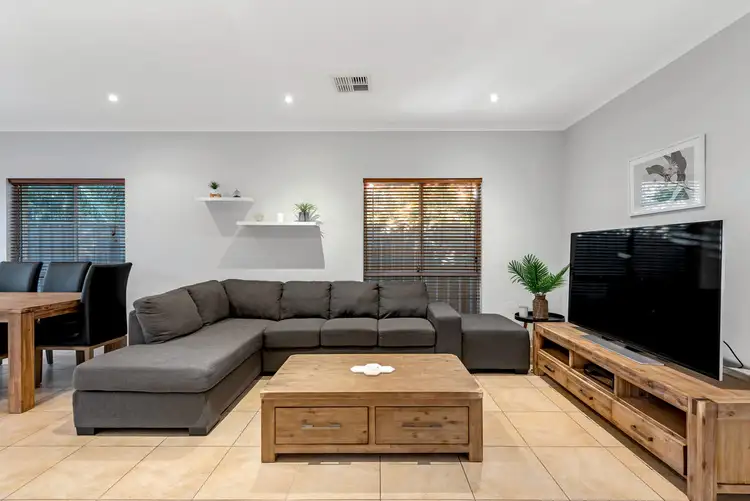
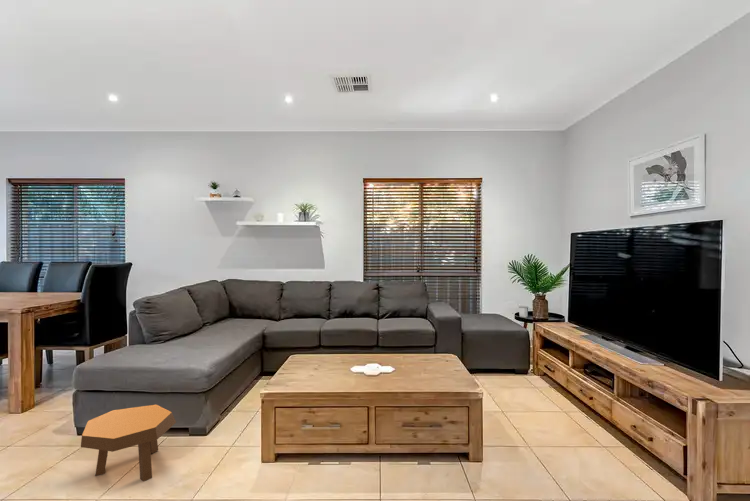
+ footstool [80,404,177,482]
